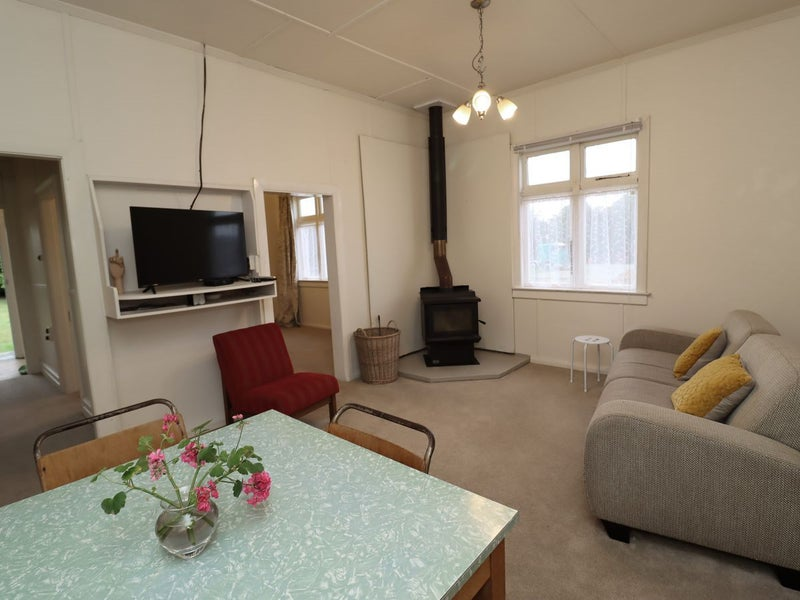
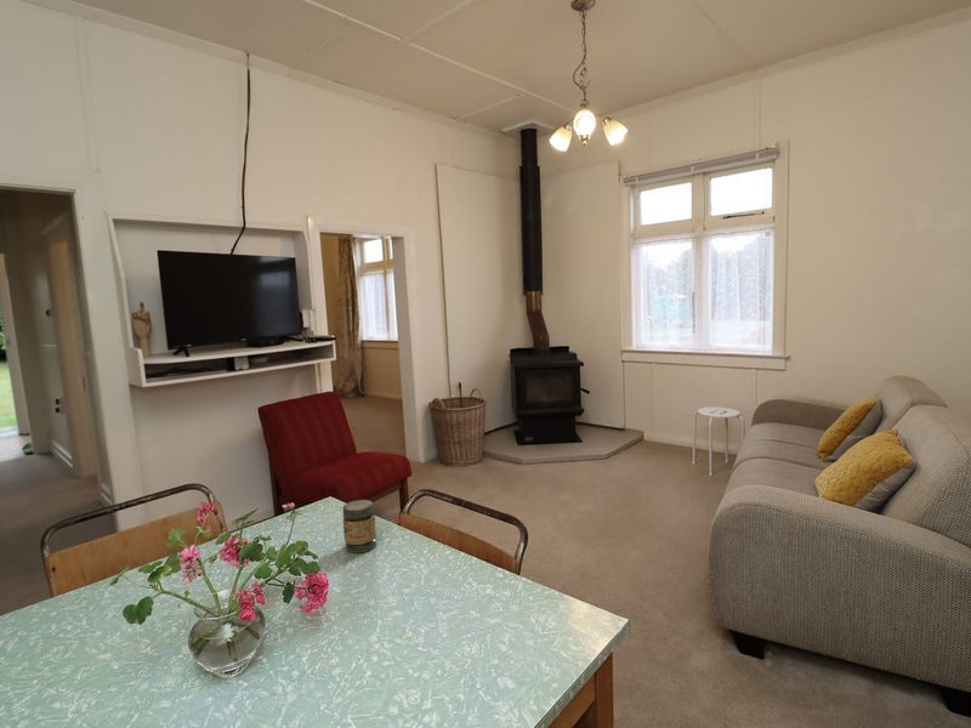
+ jar [342,499,377,553]
